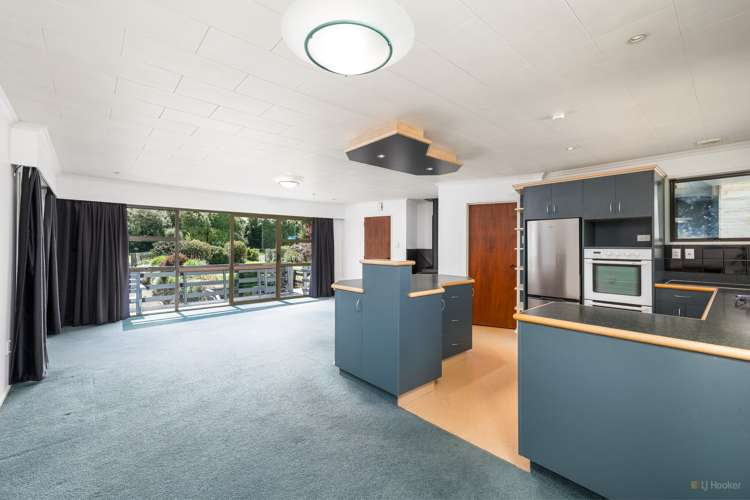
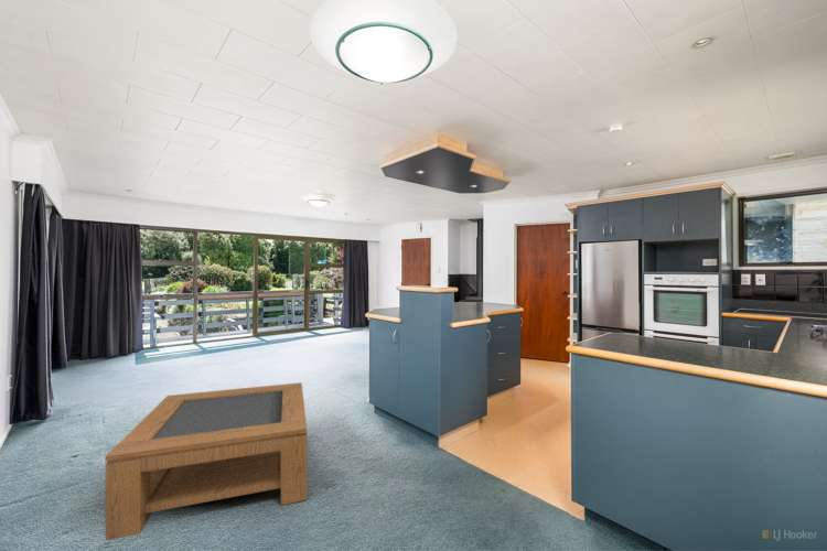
+ coffee table [105,381,309,541]
